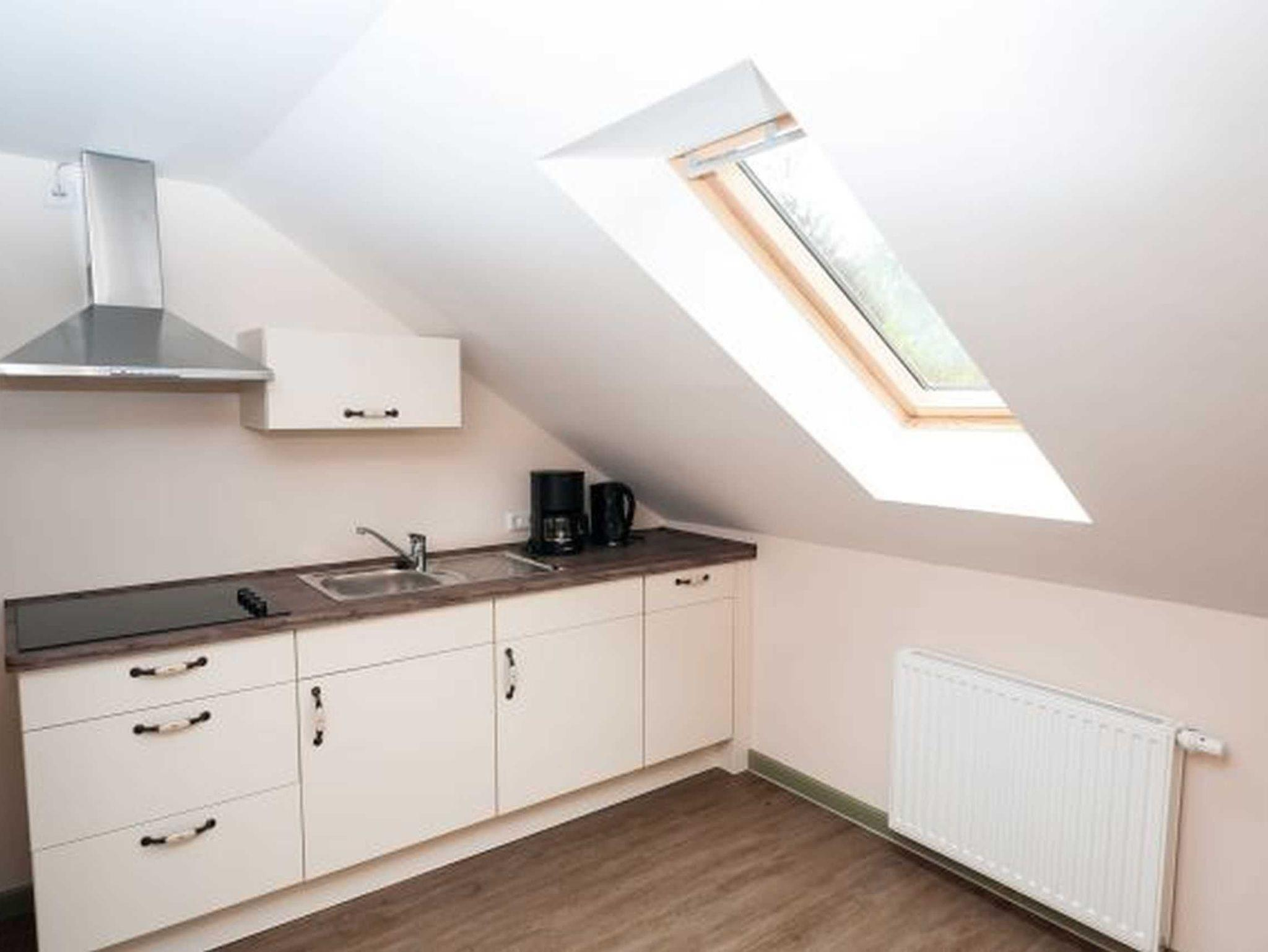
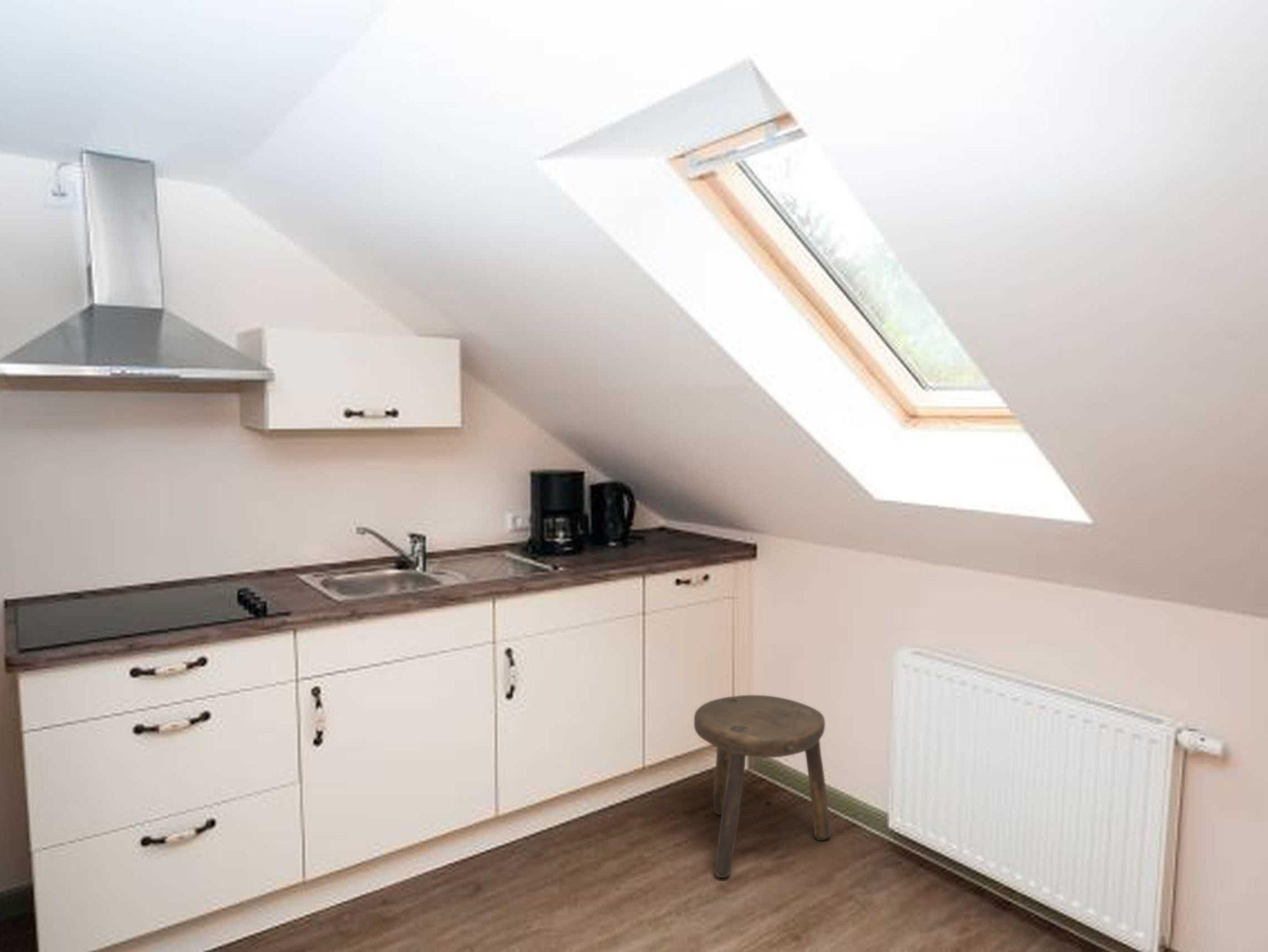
+ stool [693,695,831,878]
